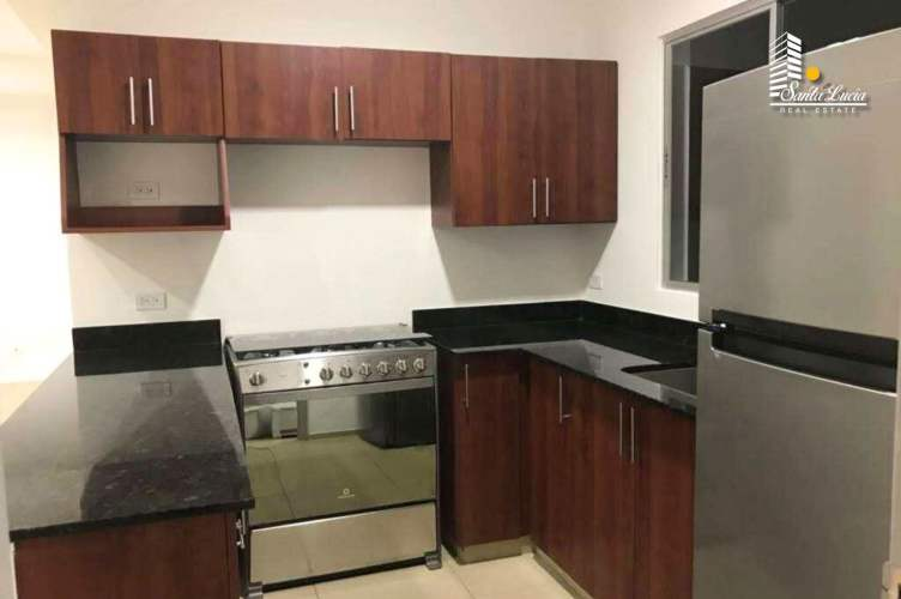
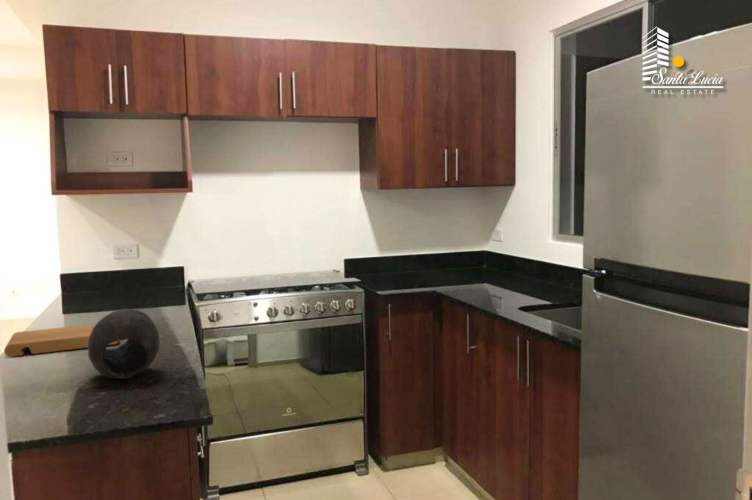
+ cutting board [3,324,120,357]
+ bowl [87,308,161,380]
